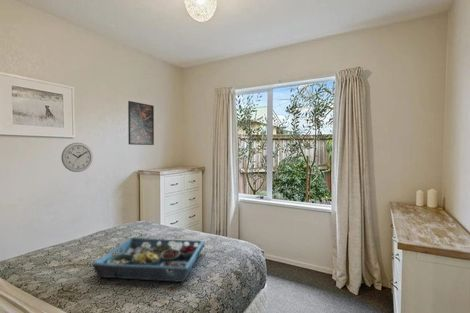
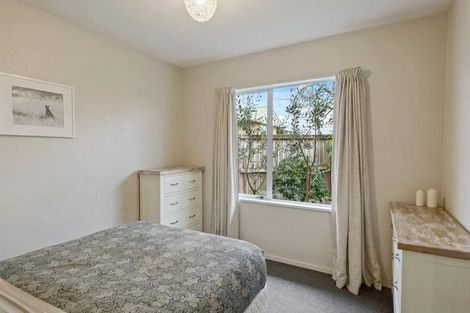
- wall clock [60,142,94,173]
- serving tray [91,237,206,283]
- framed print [127,100,155,146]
